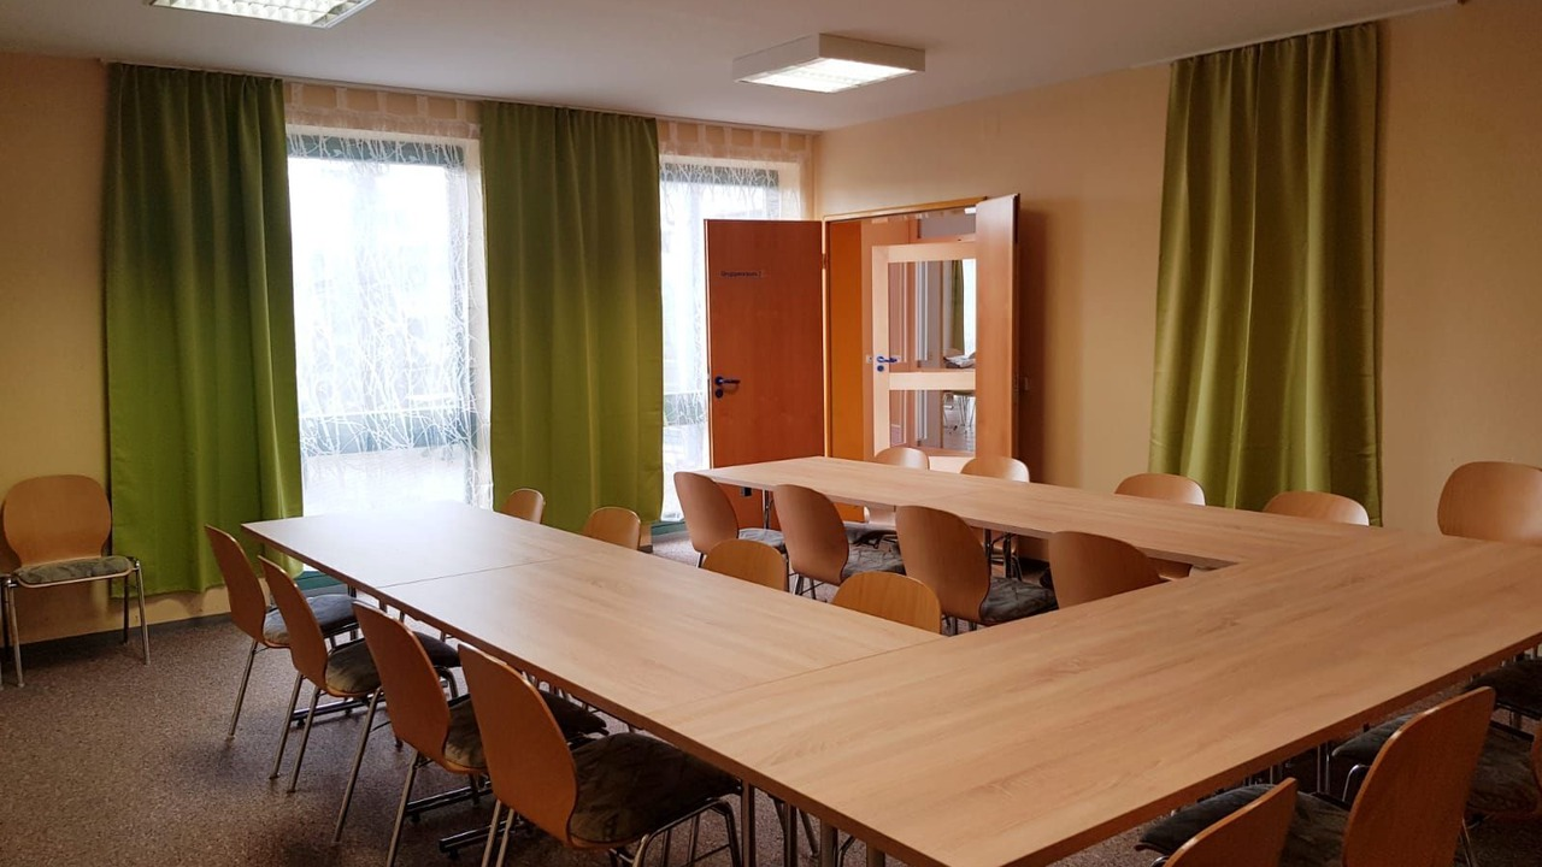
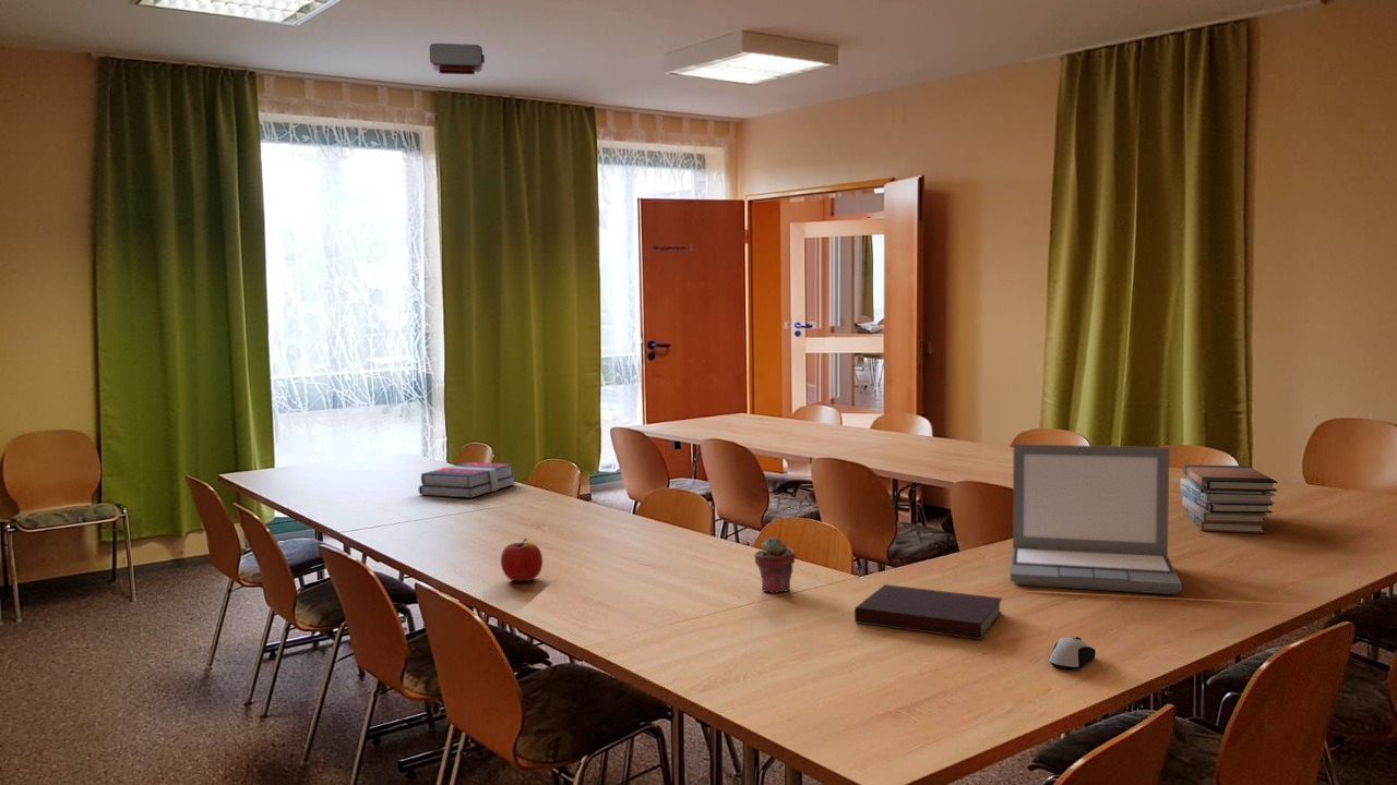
+ book stack [1179,463,1278,534]
+ book [418,461,517,499]
+ laptop [1010,443,1183,595]
+ apple [500,538,544,582]
+ projector [429,43,486,75]
+ potted succulent [753,536,797,593]
+ computer mouse [1048,636,1097,672]
+ notebook [853,583,1003,641]
